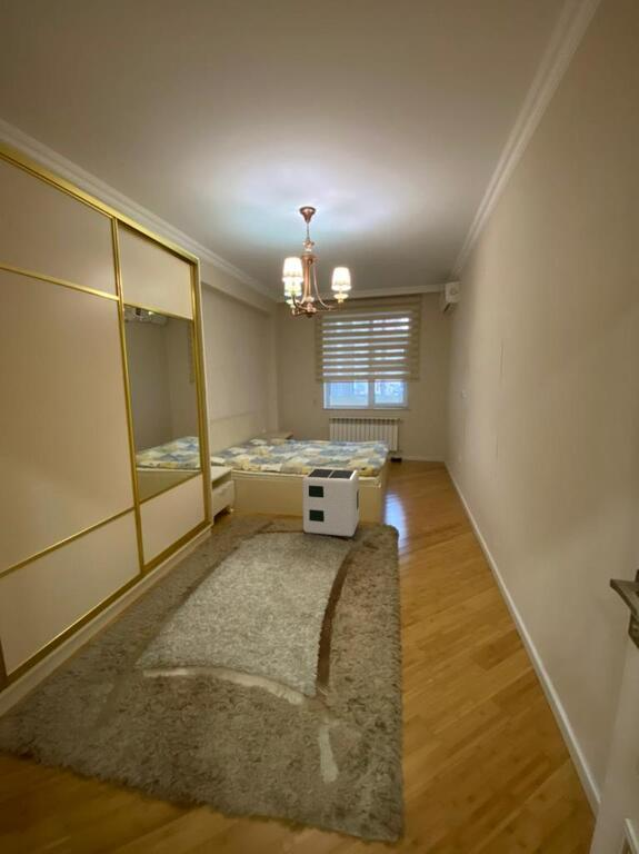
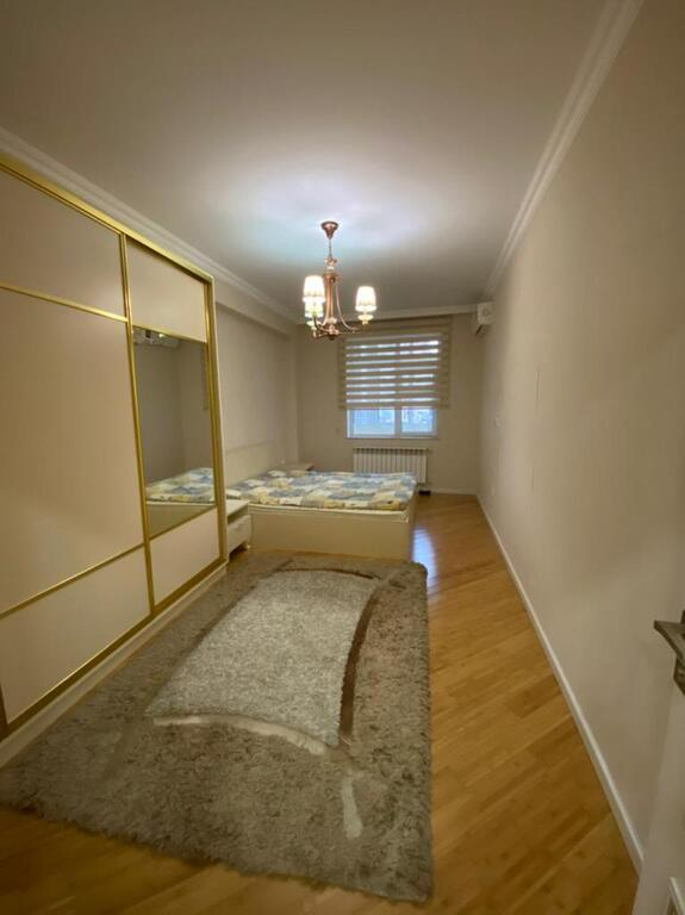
- air purifier [301,467,360,537]
